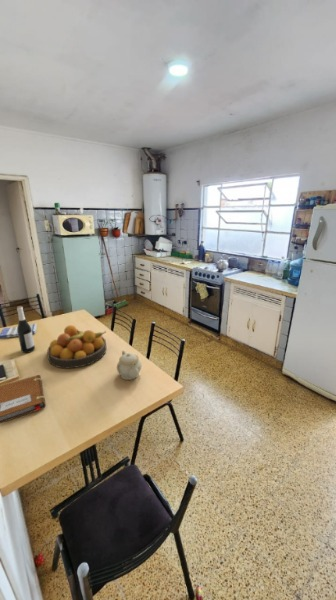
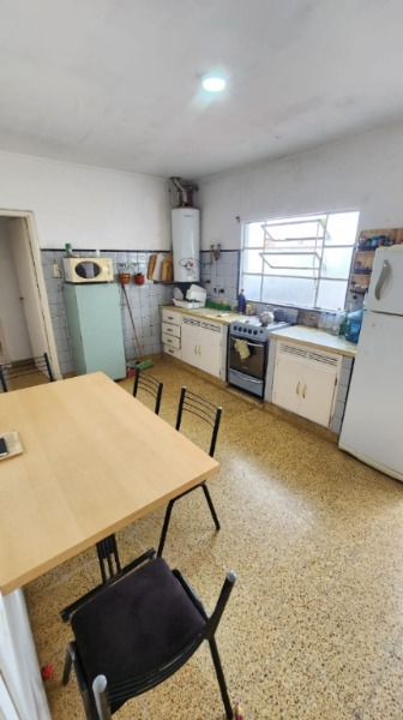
- dish towel [0,322,38,340]
- notebook [0,374,47,424]
- fruit bowl [46,324,108,369]
- wine bottle [16,305,36,354]
- teapot [116,349,143,381]
